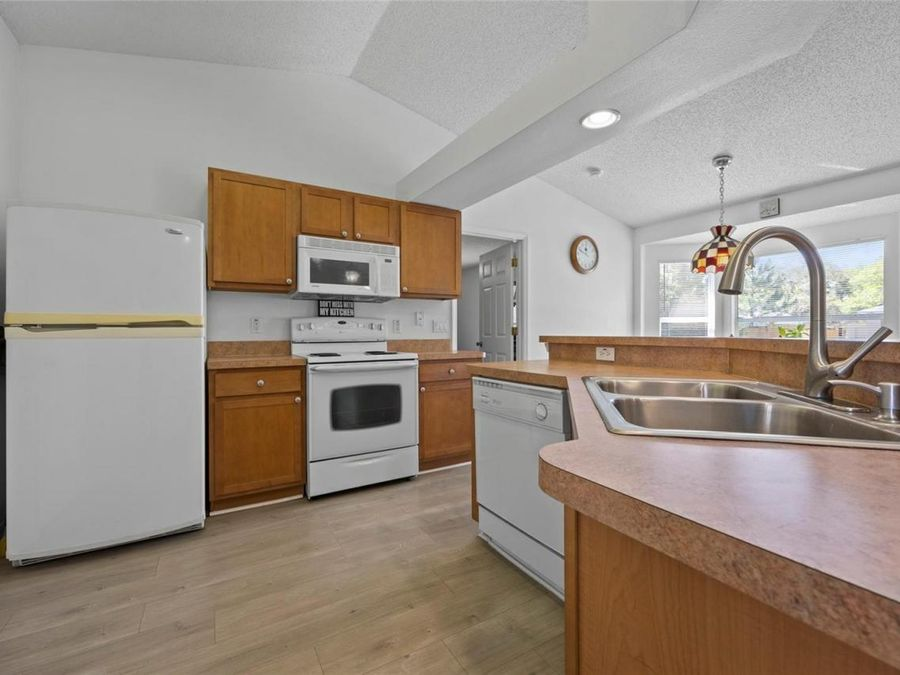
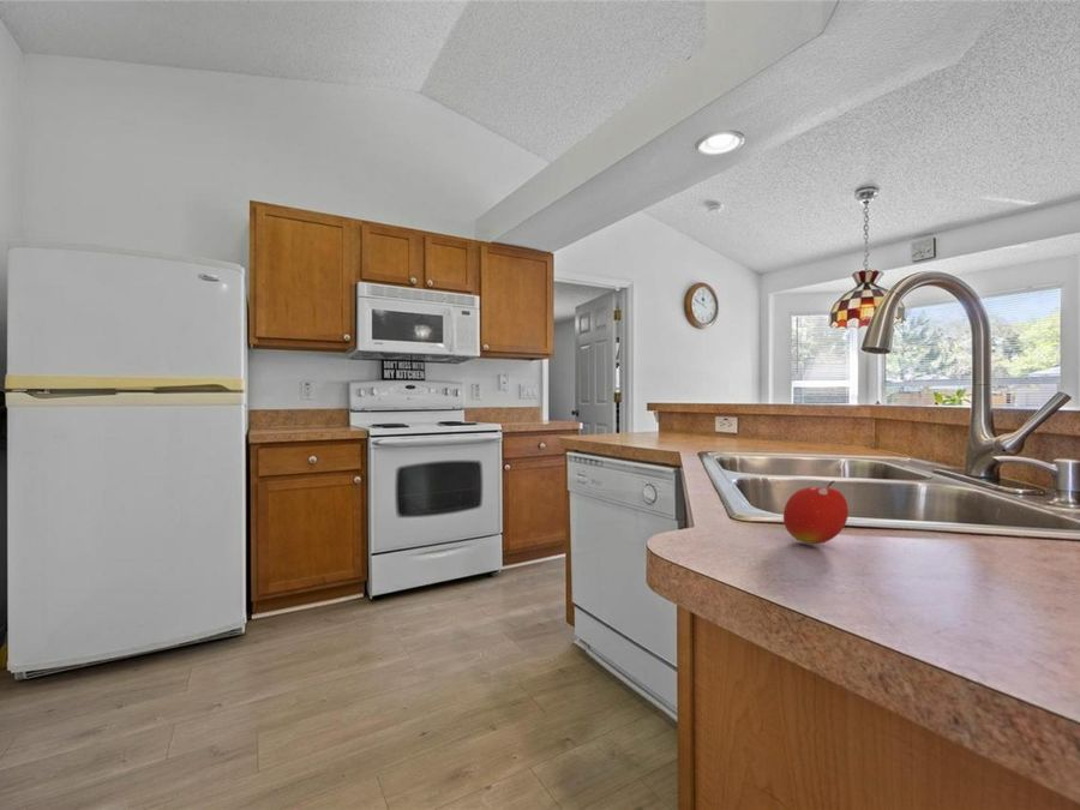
+ fruit [782,480,850,545]
